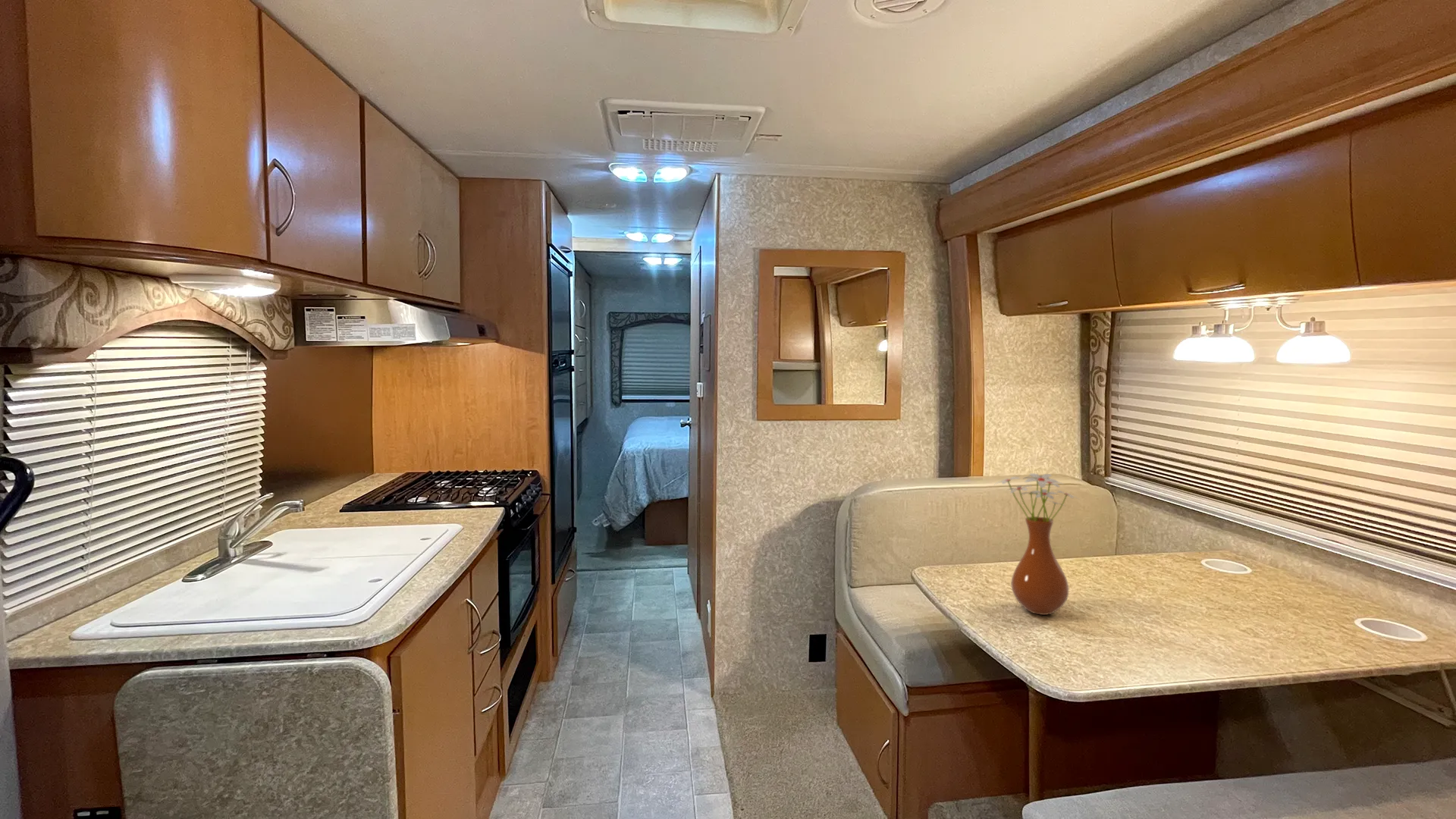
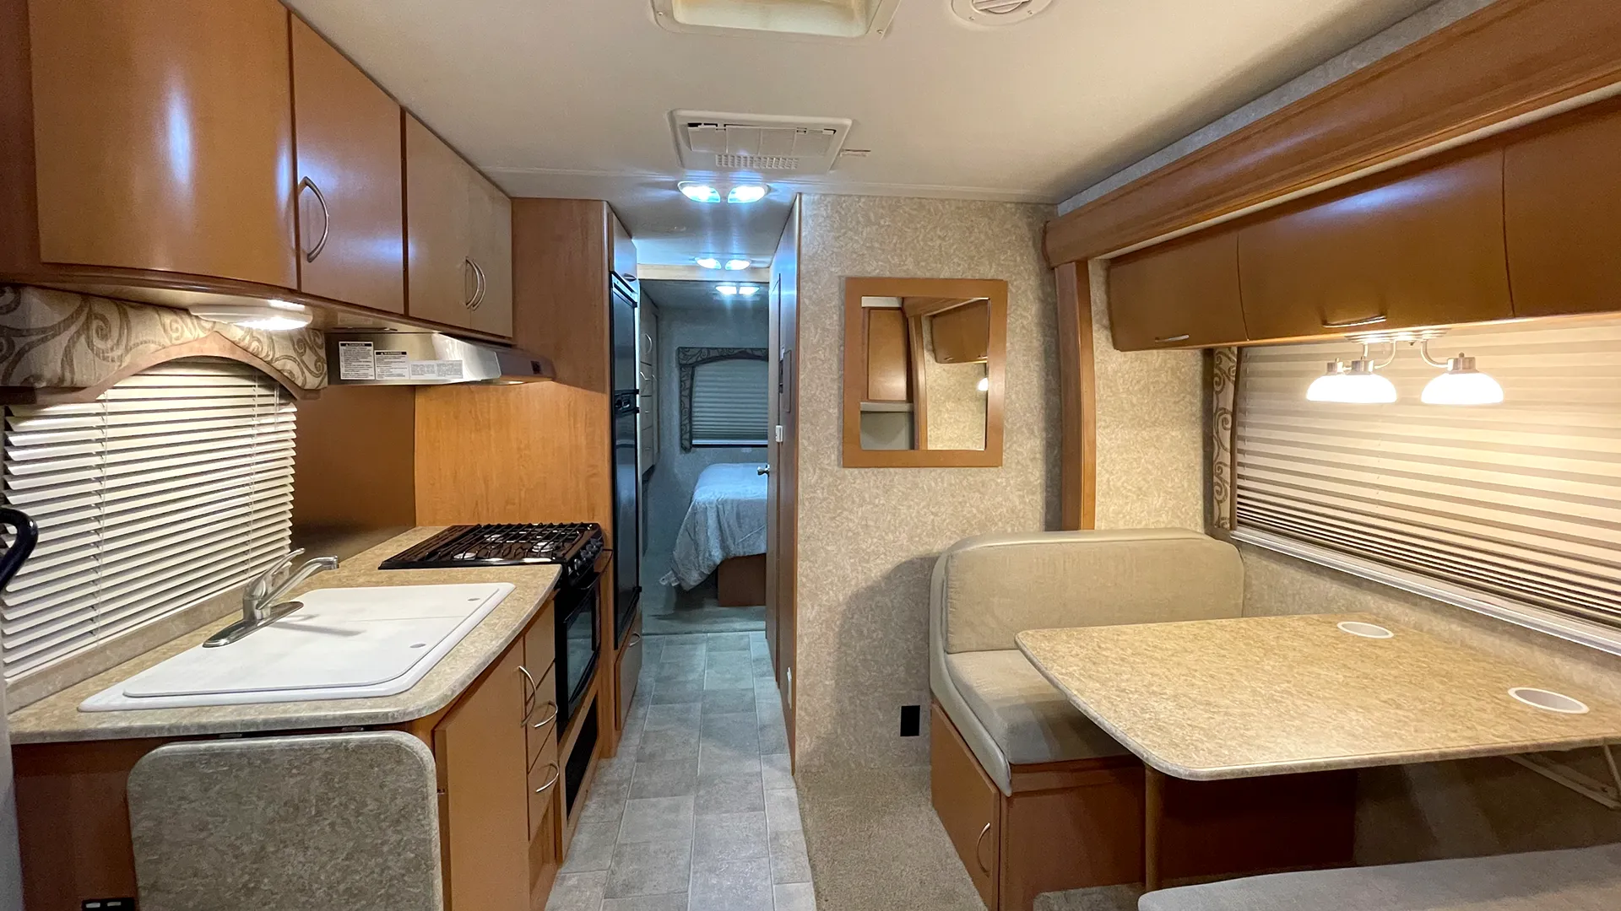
- vase [993,472,1081,616]
